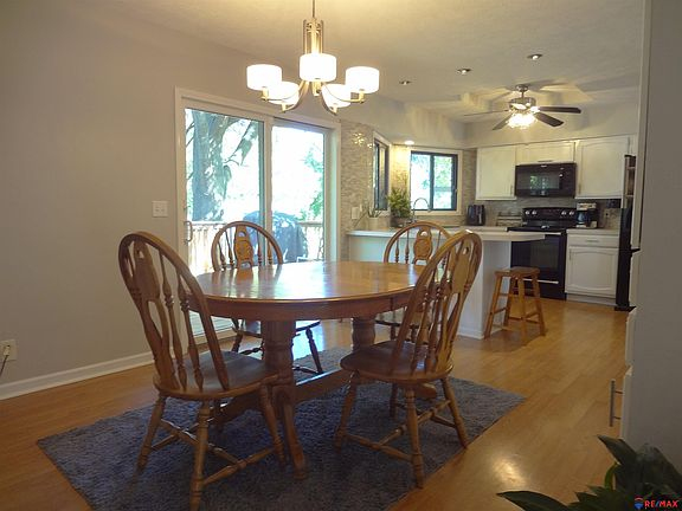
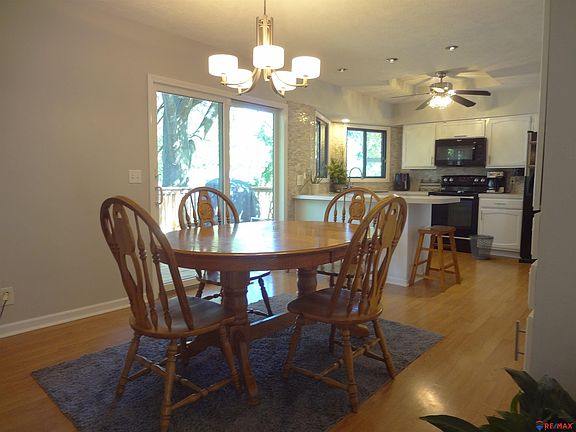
+ wastebasket [469,234,495,261]
